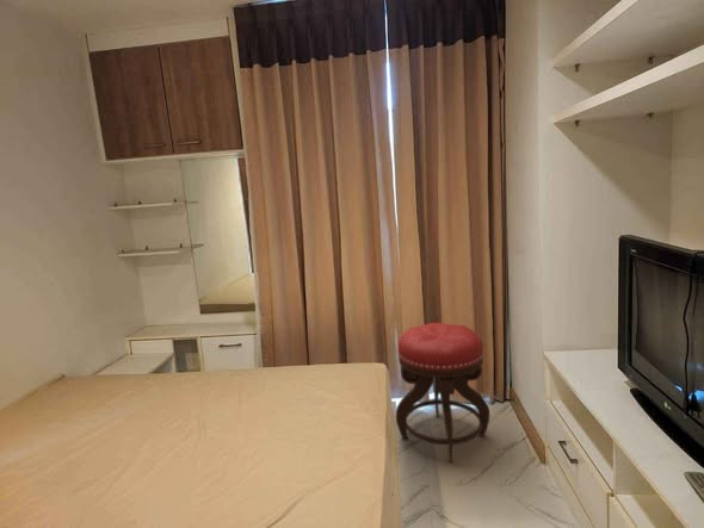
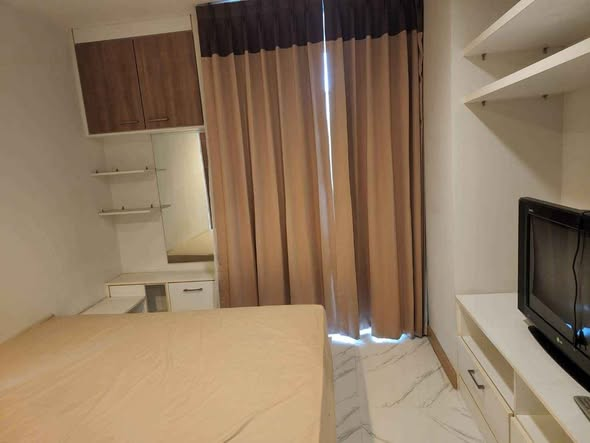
- stool [395,322,490,464]
